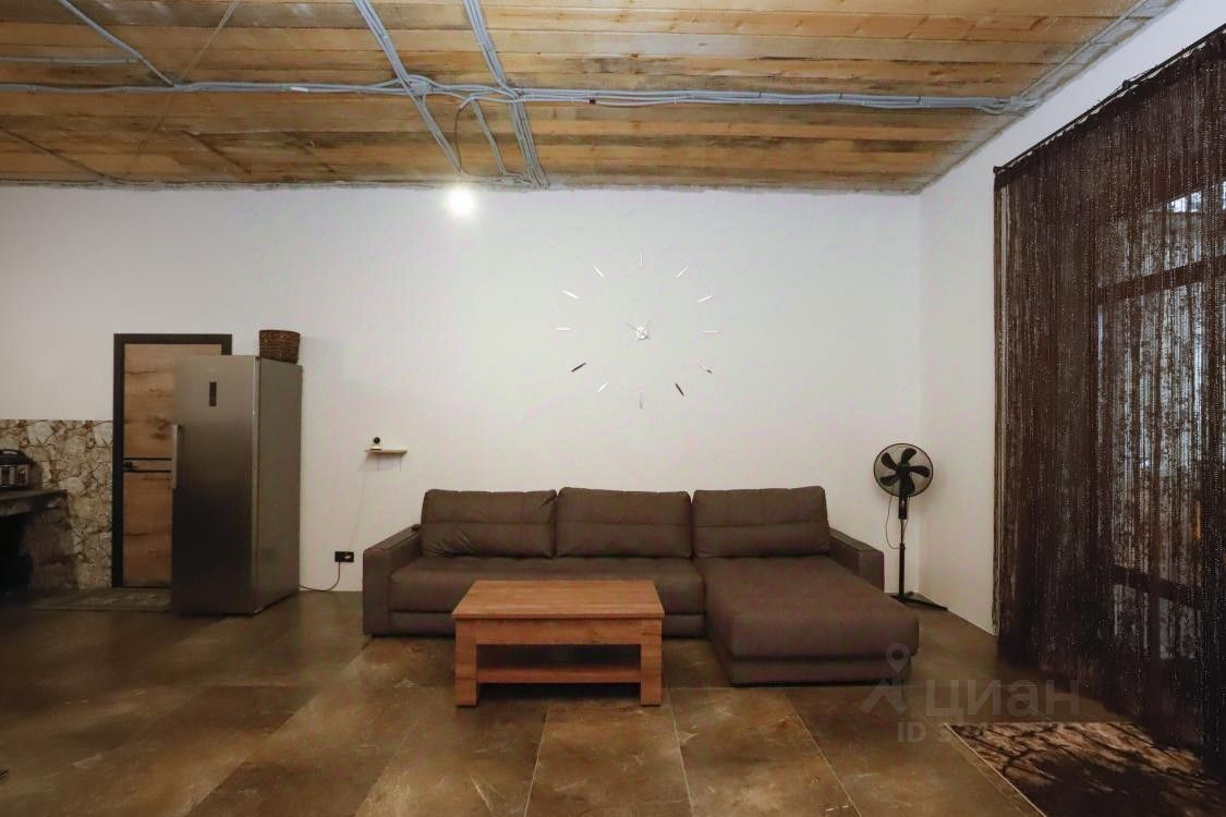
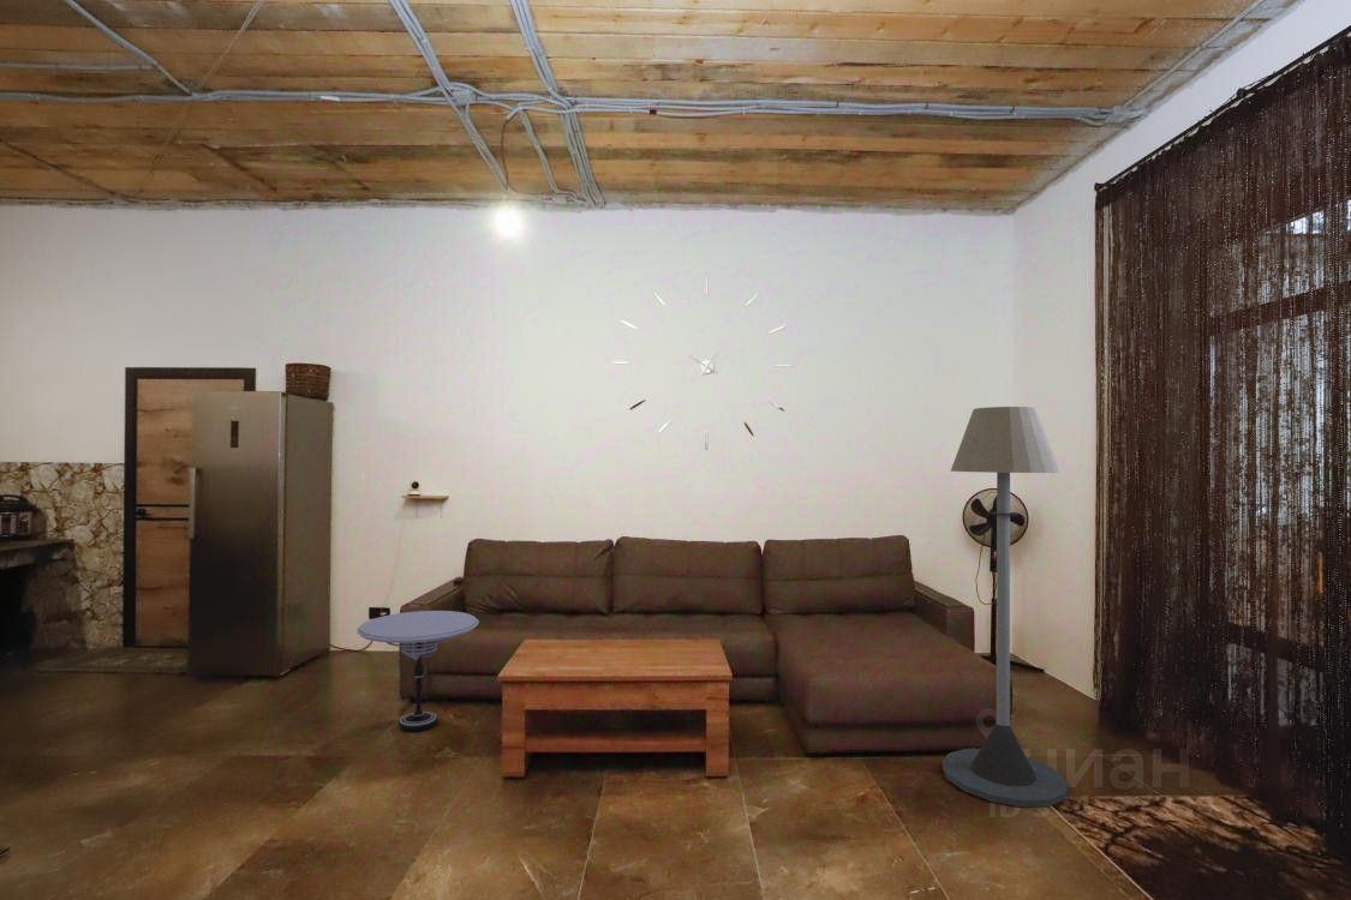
+ floor lamp [941,406,1069,808]
+ side table [355,610,480,732]
